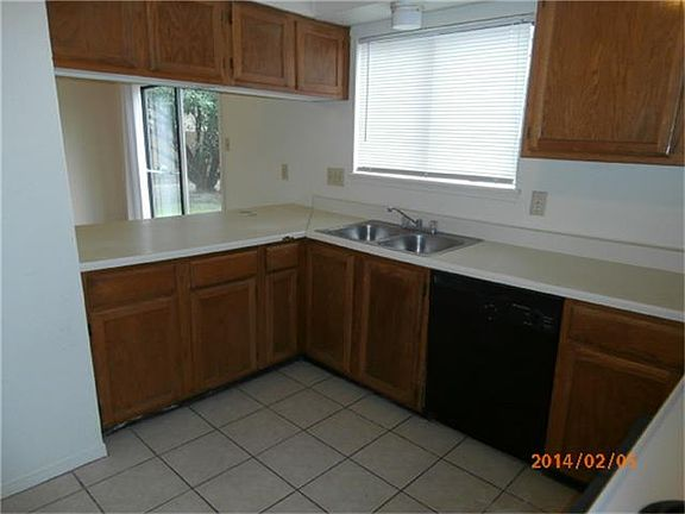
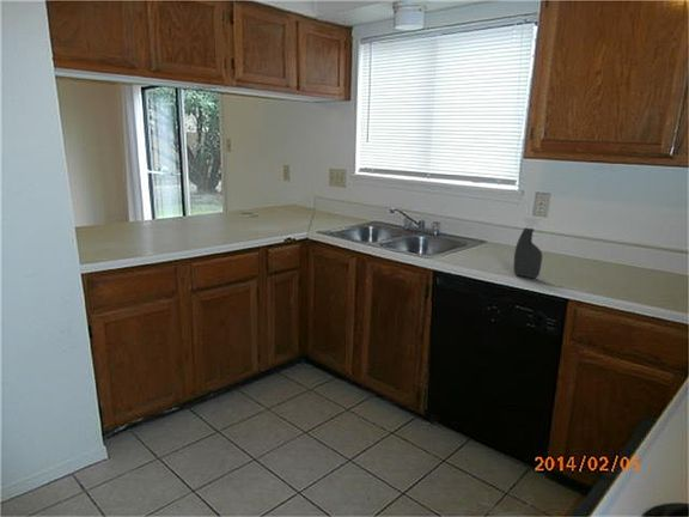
+ spray bottle [513,214,544,279]
